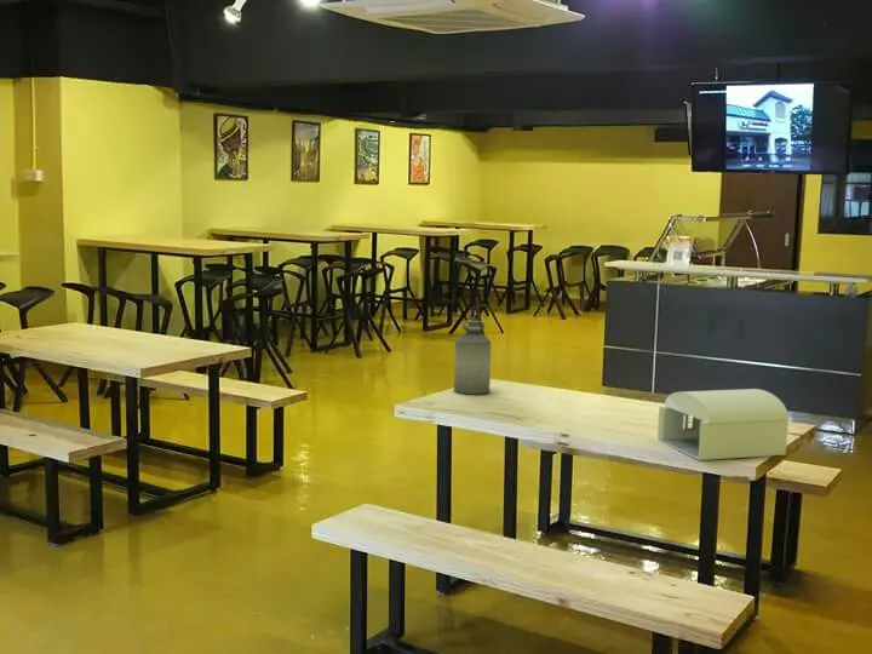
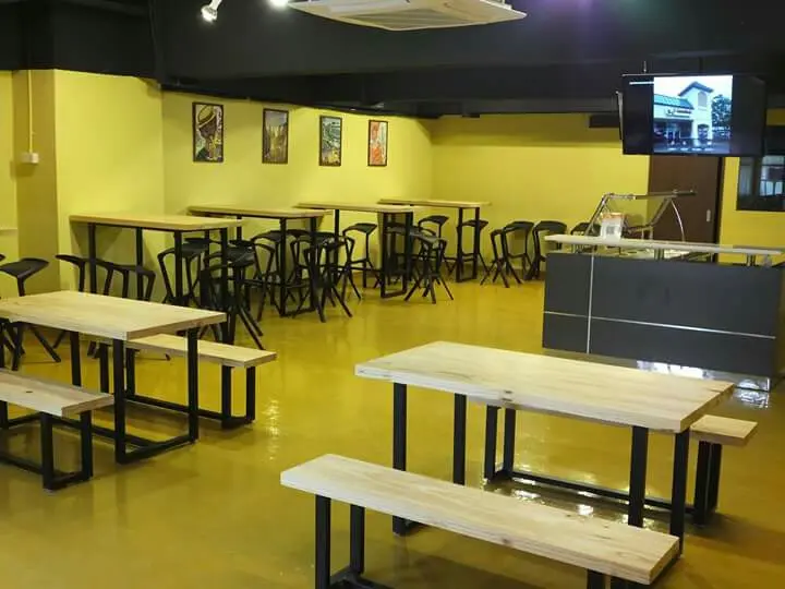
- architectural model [656,388,790,461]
- bottle [453,316,492,396]
